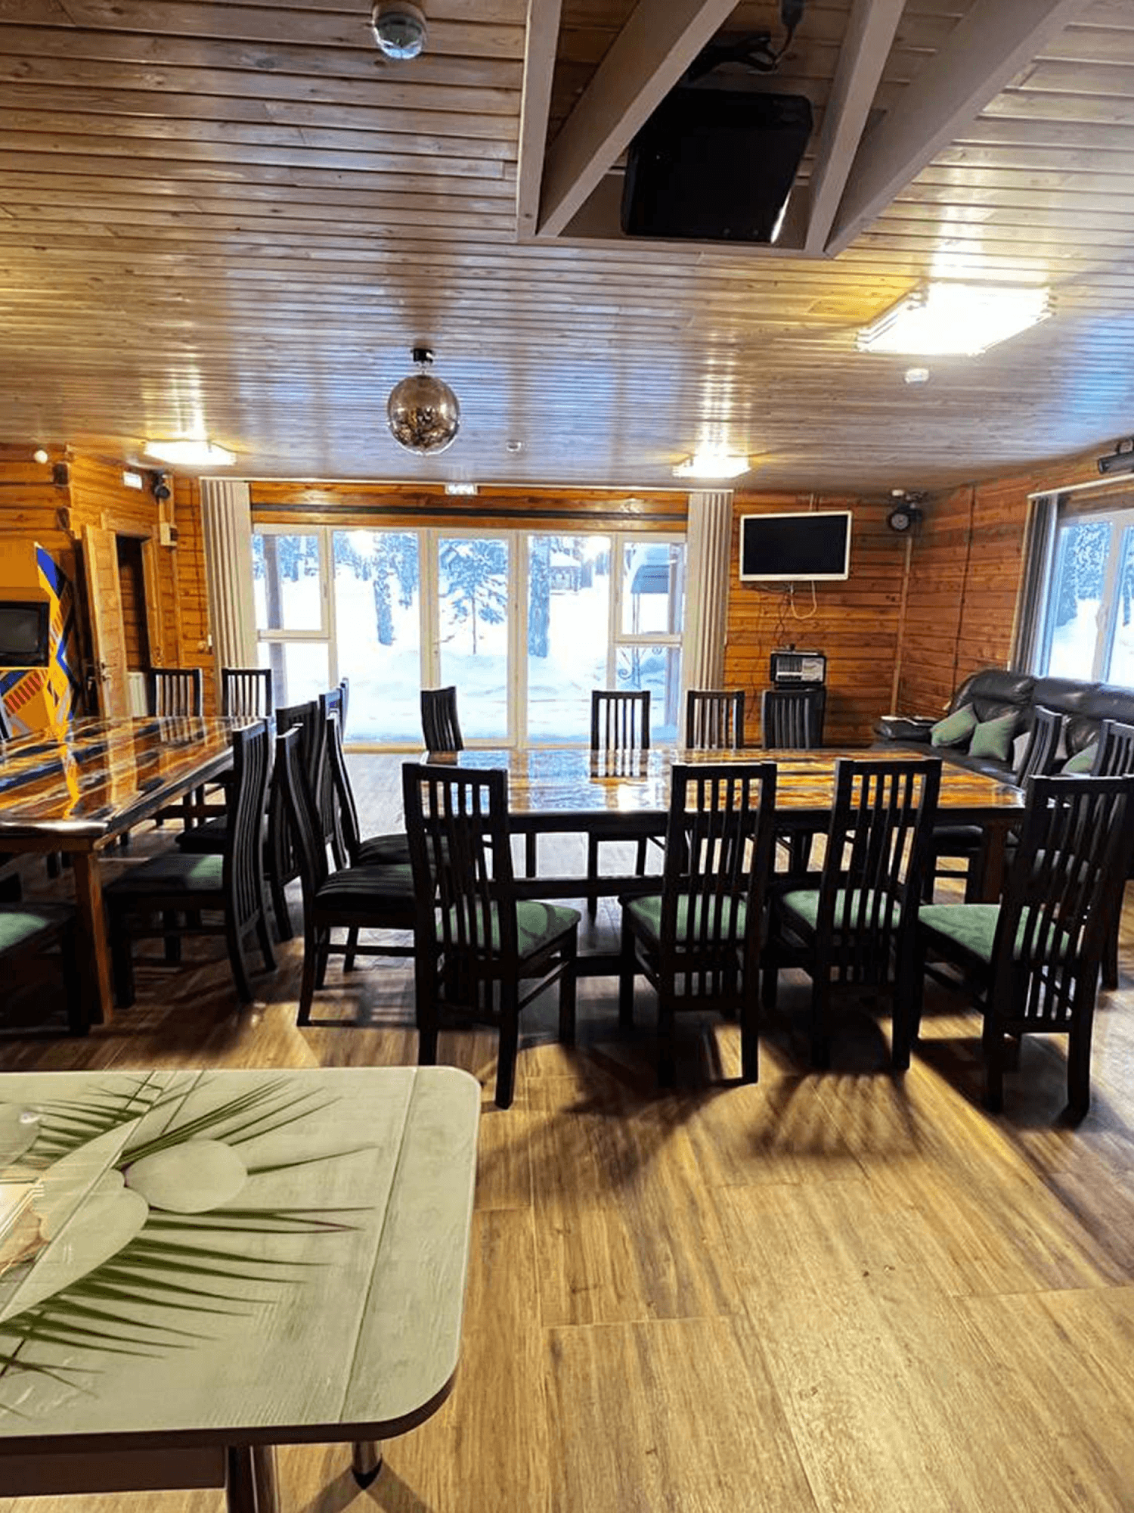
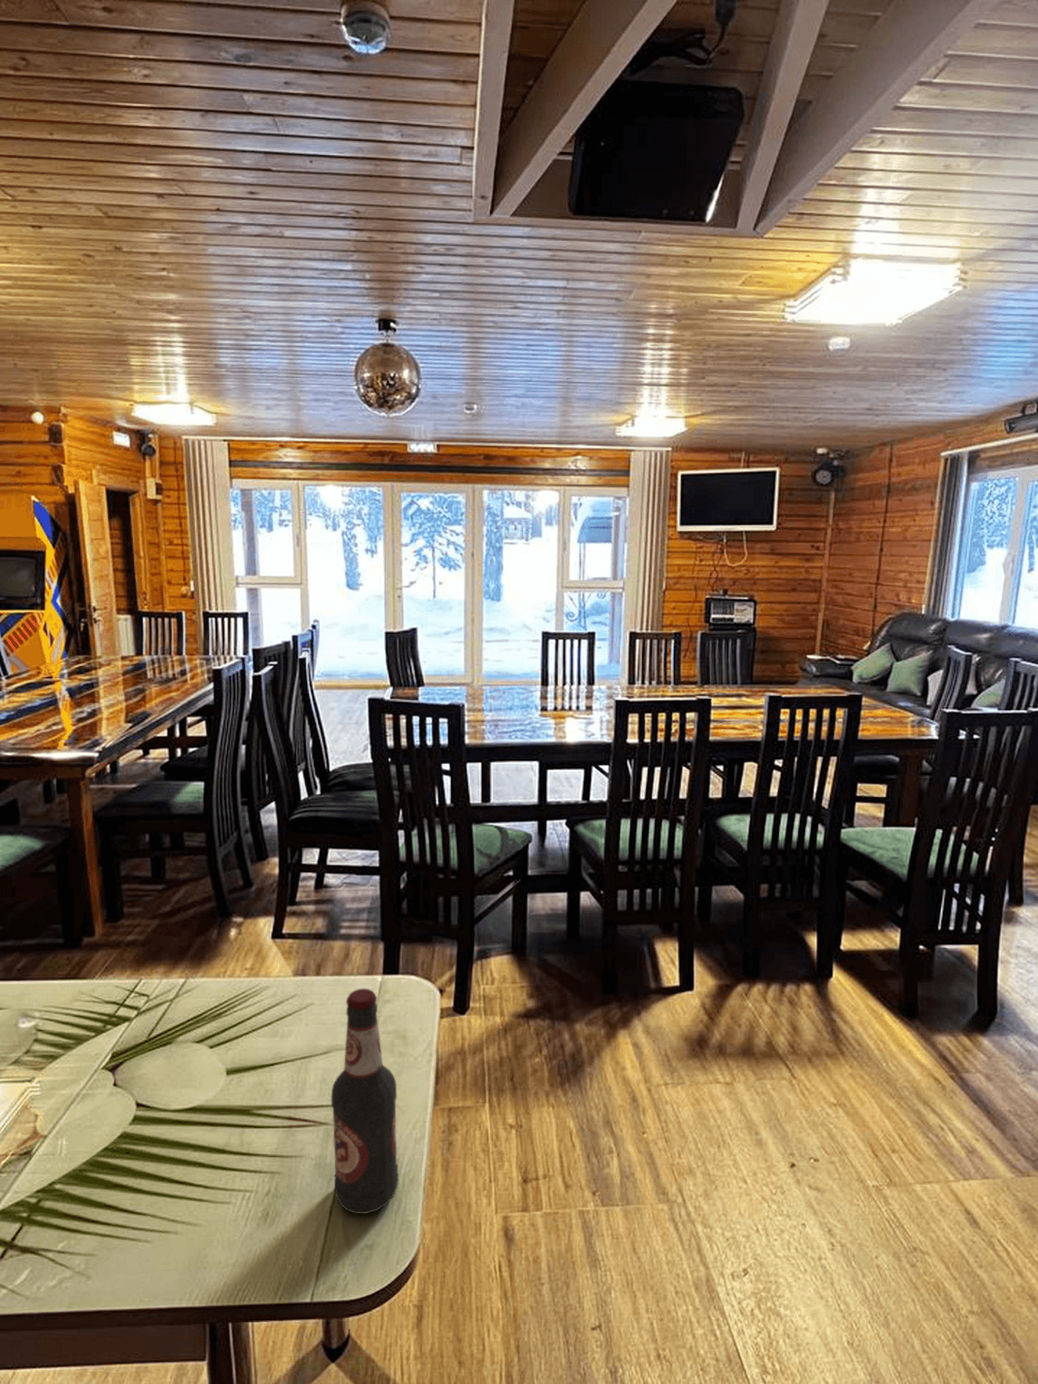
+ bottle [330,987,399,1214]
